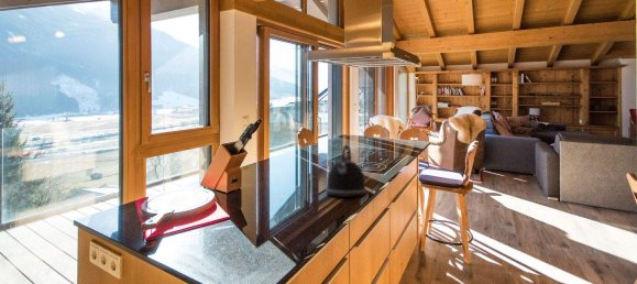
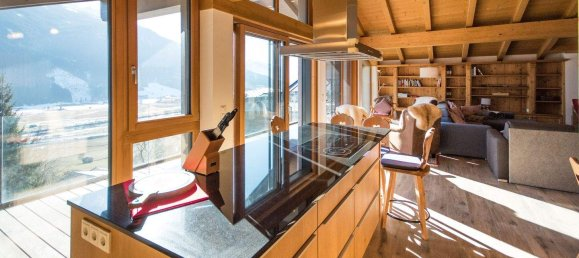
- kettle [325,143,367,198]
